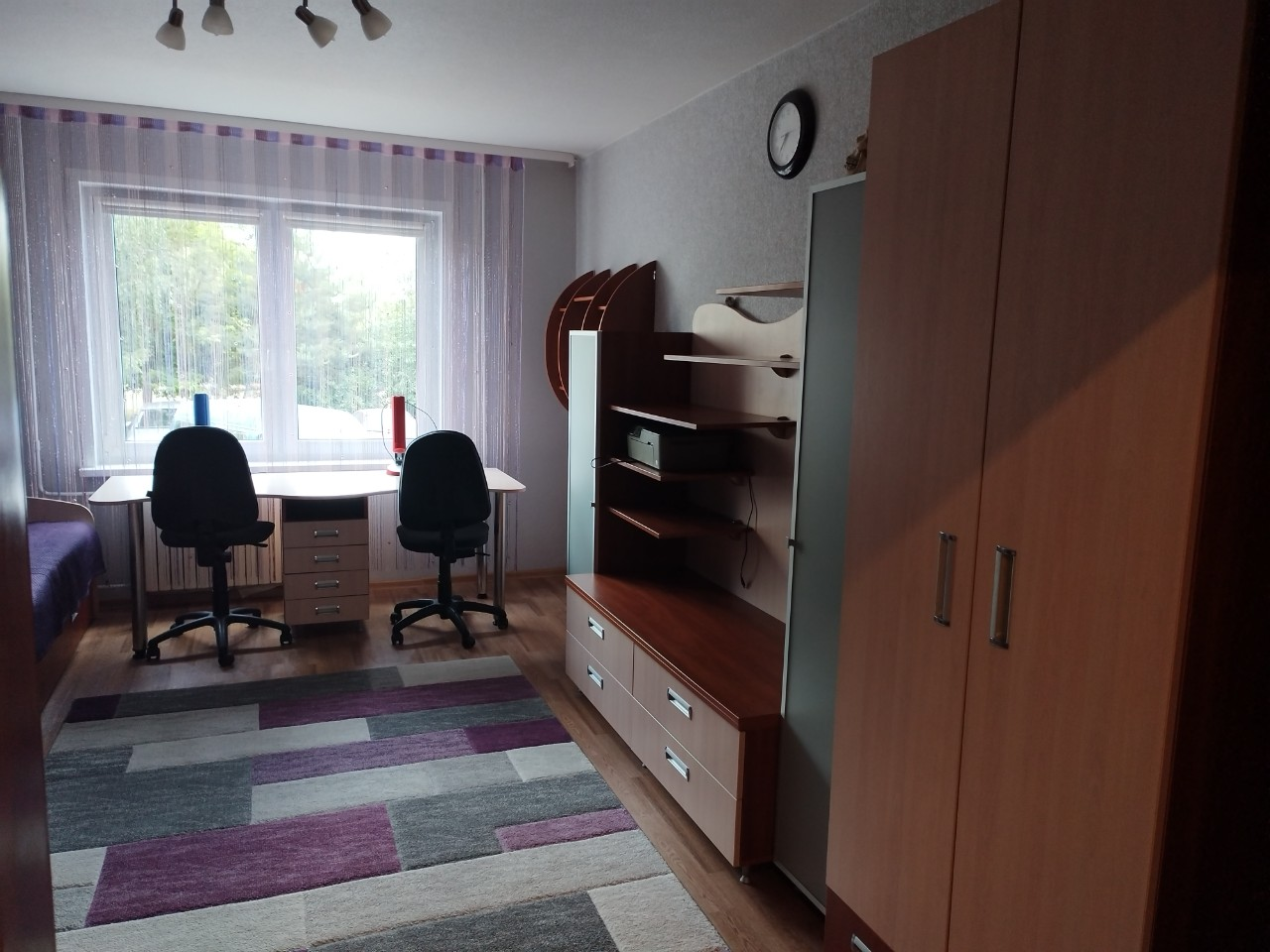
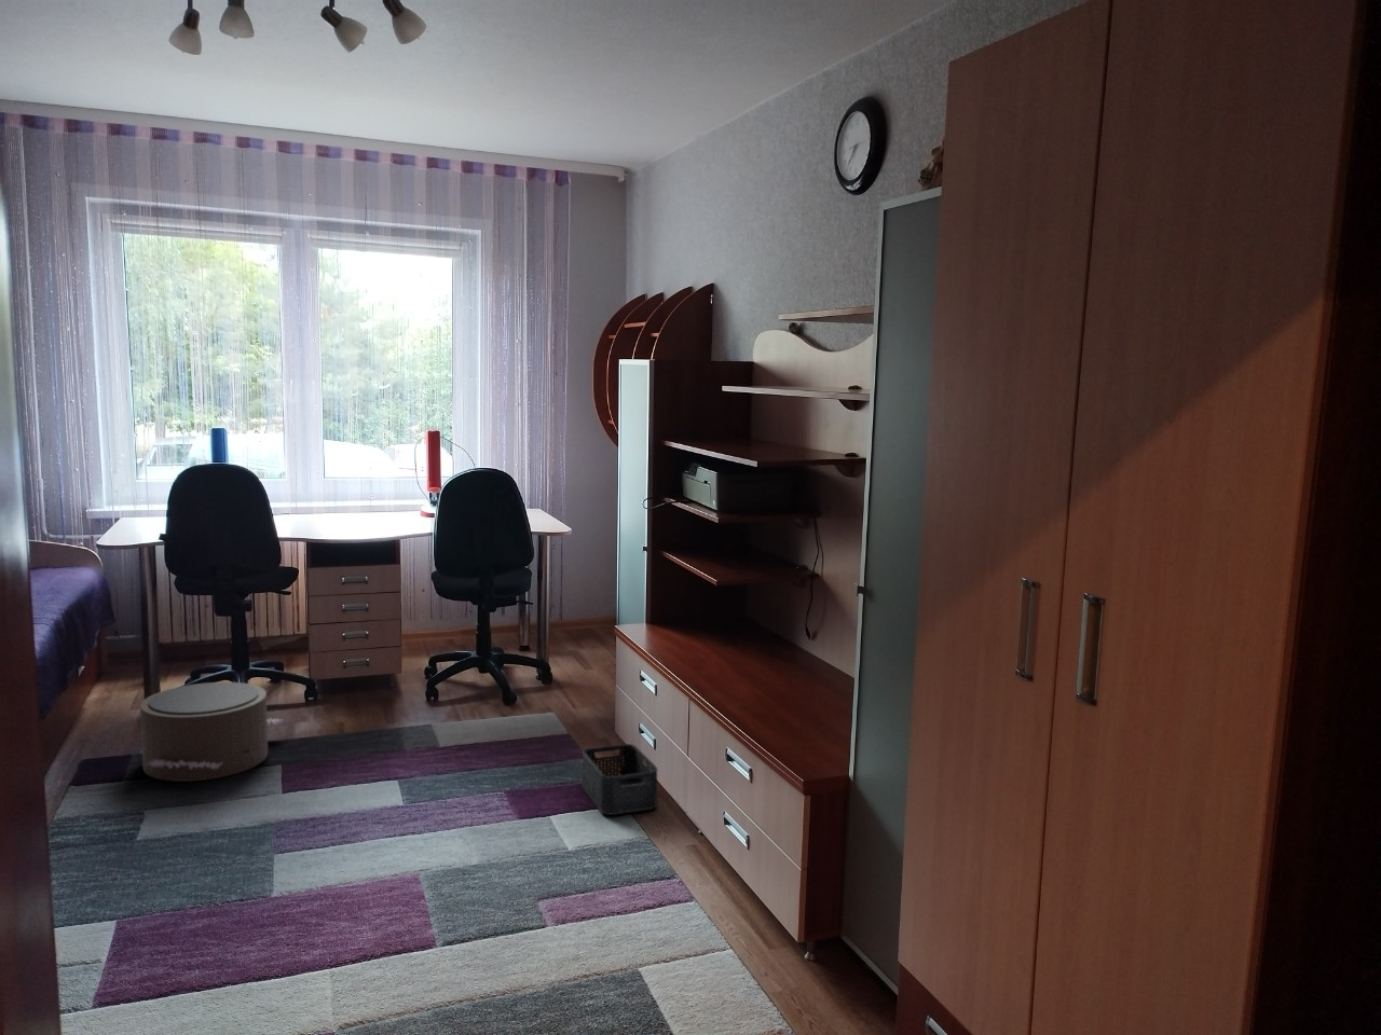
+ storage bin [582,743,658,816]
+ pouf [139,682,284,783]
